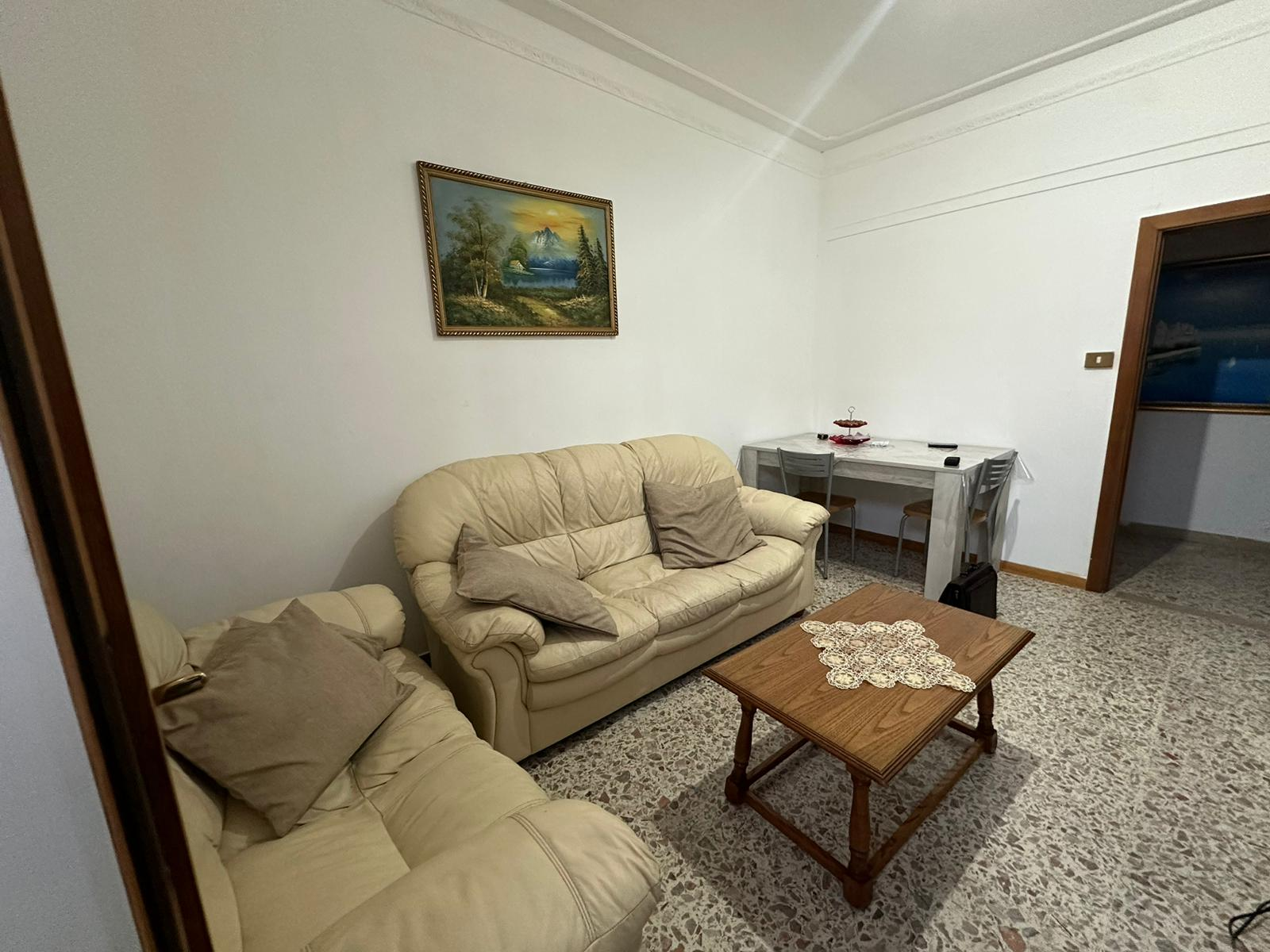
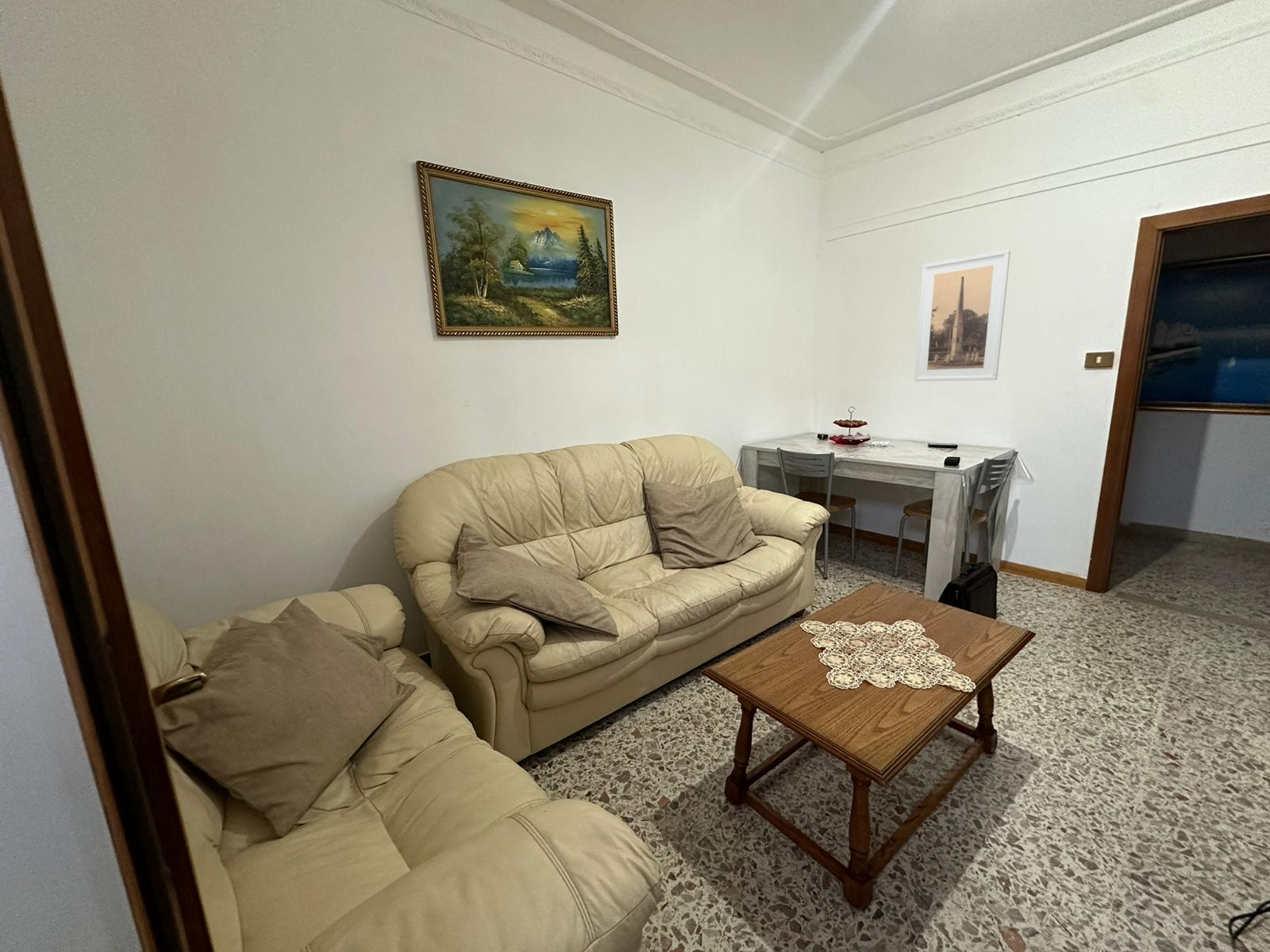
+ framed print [914,249,1011,382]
